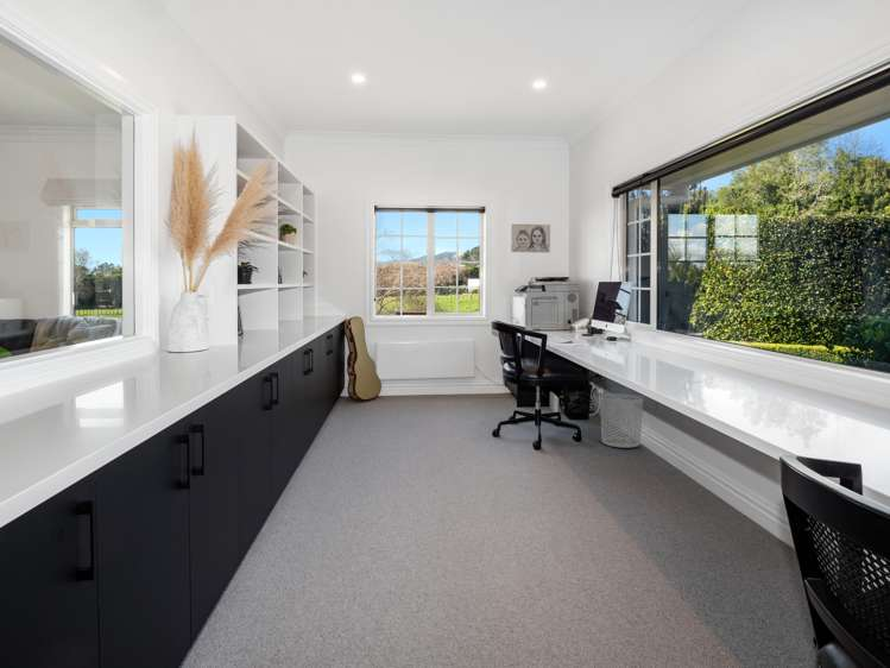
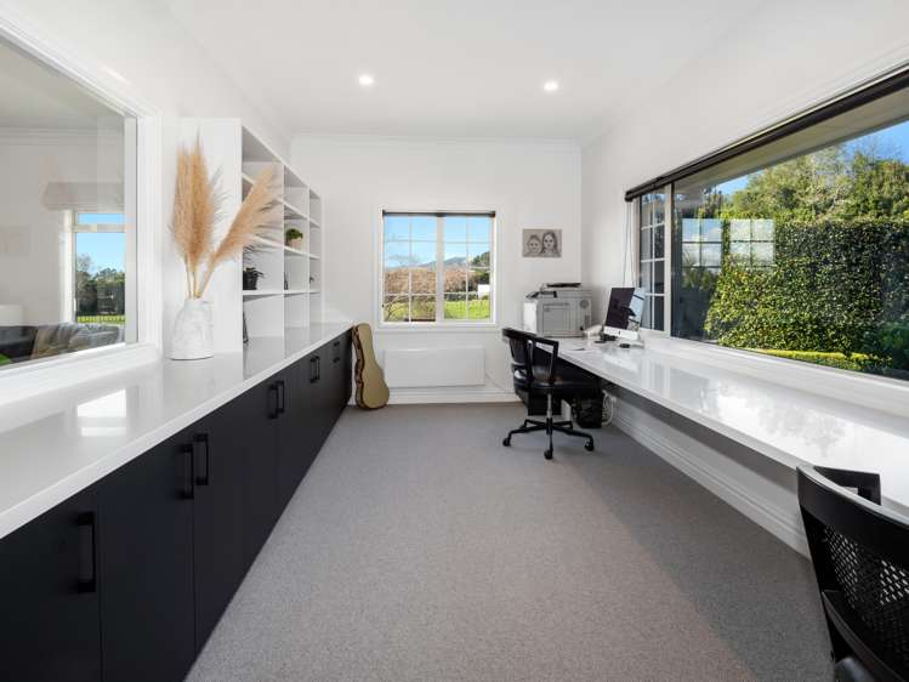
- waste bin [599,392,644,449]
